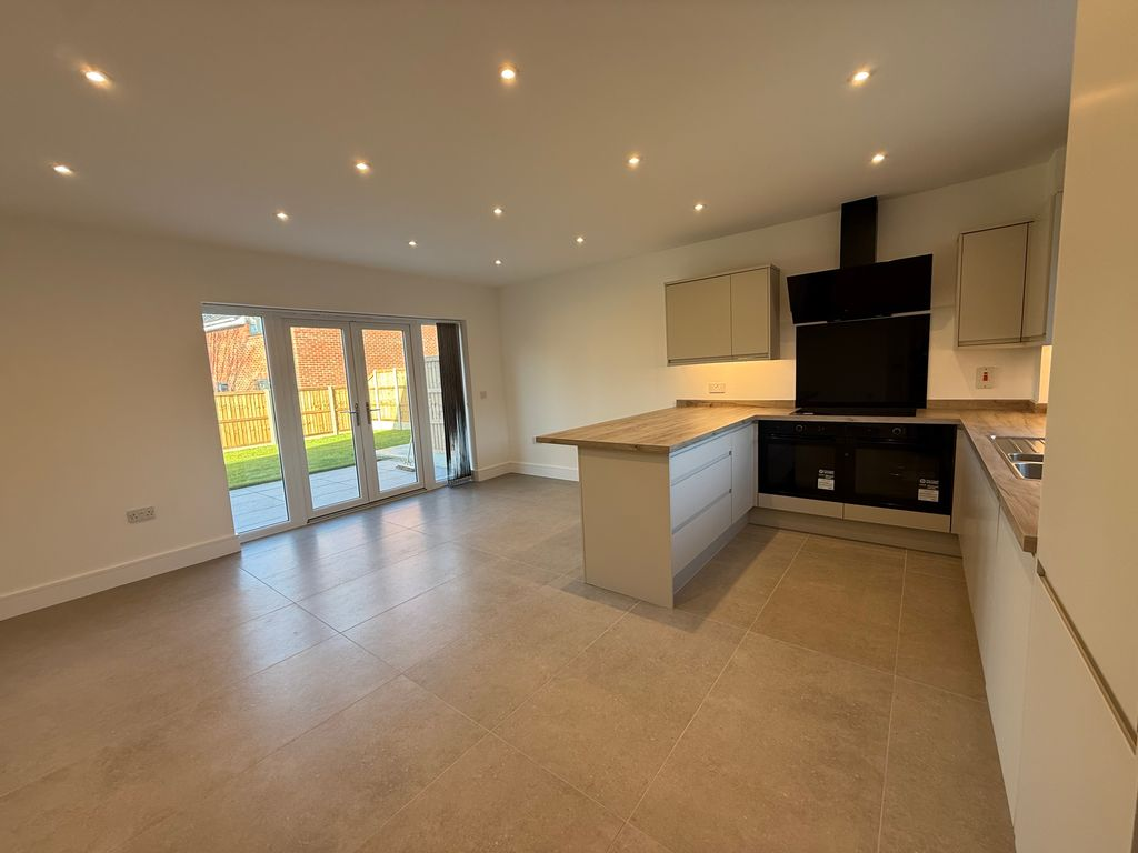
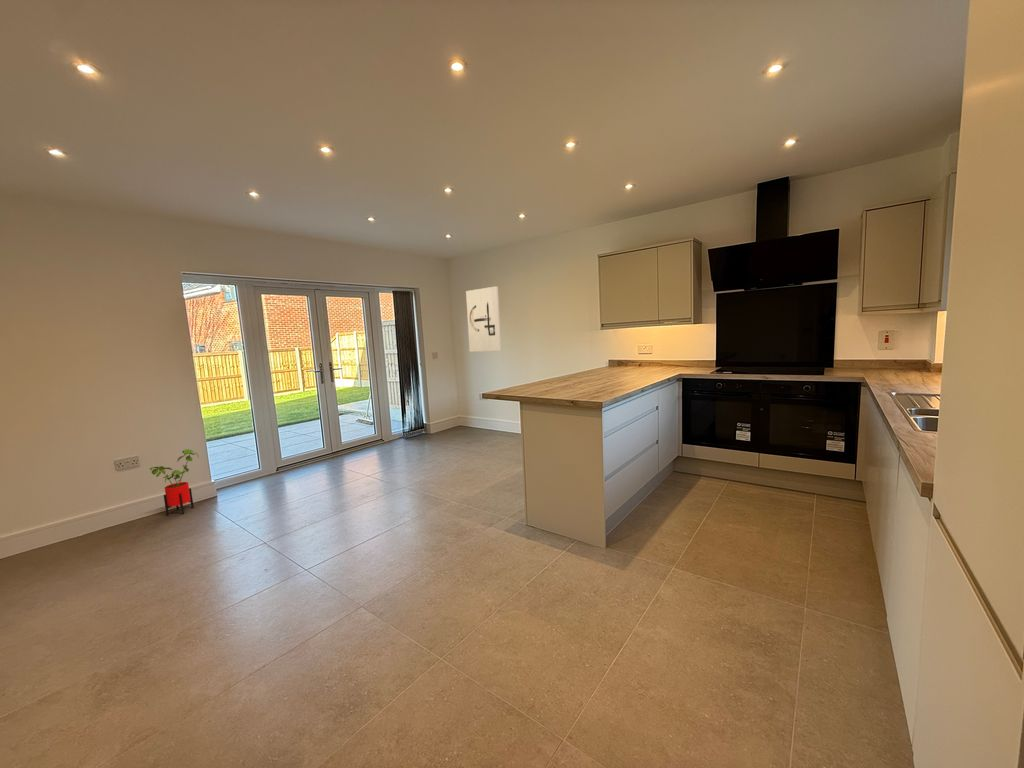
+ wall art [465,285,502,353]
+ house plant [148,448,200,516]
